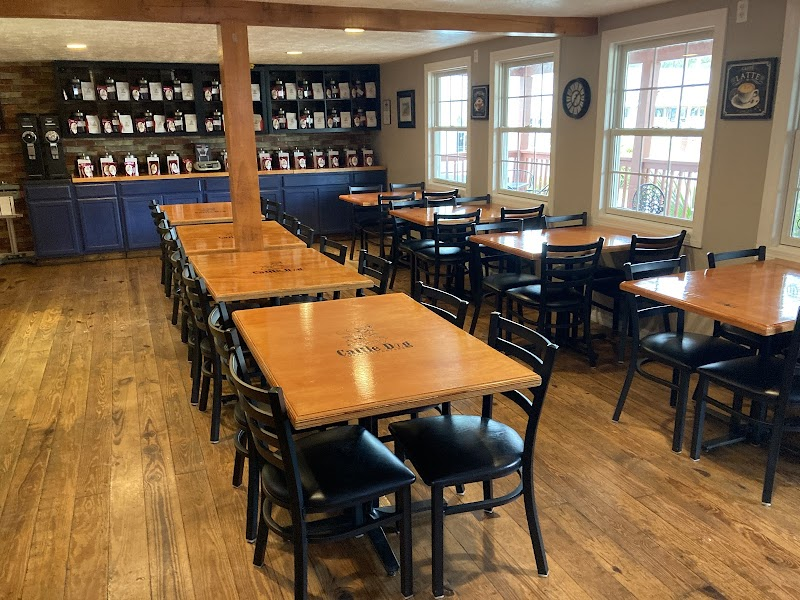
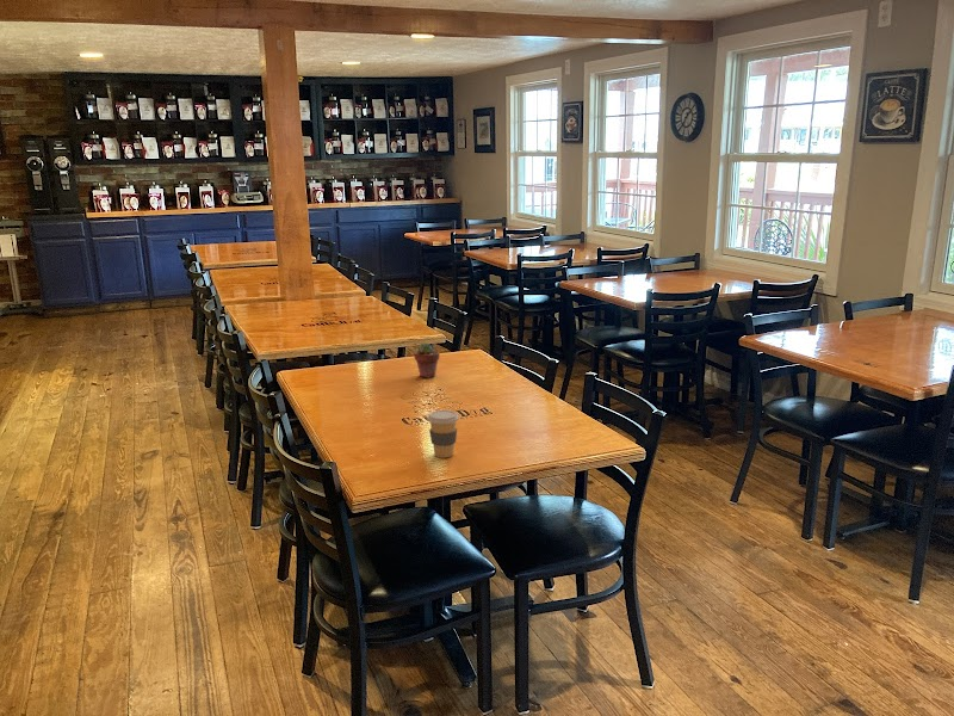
+ coffee cup [426,409,460,459]
+ potted succulent [413,342,441,379]
